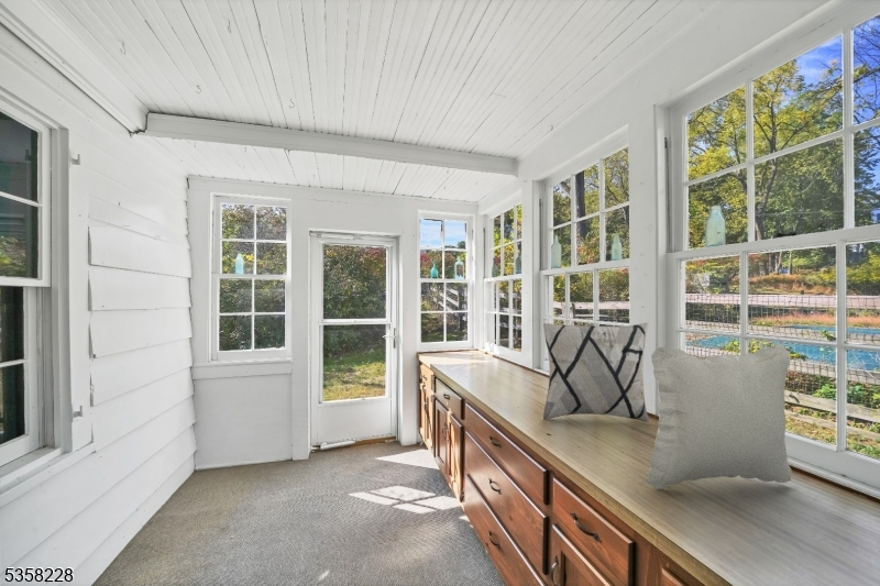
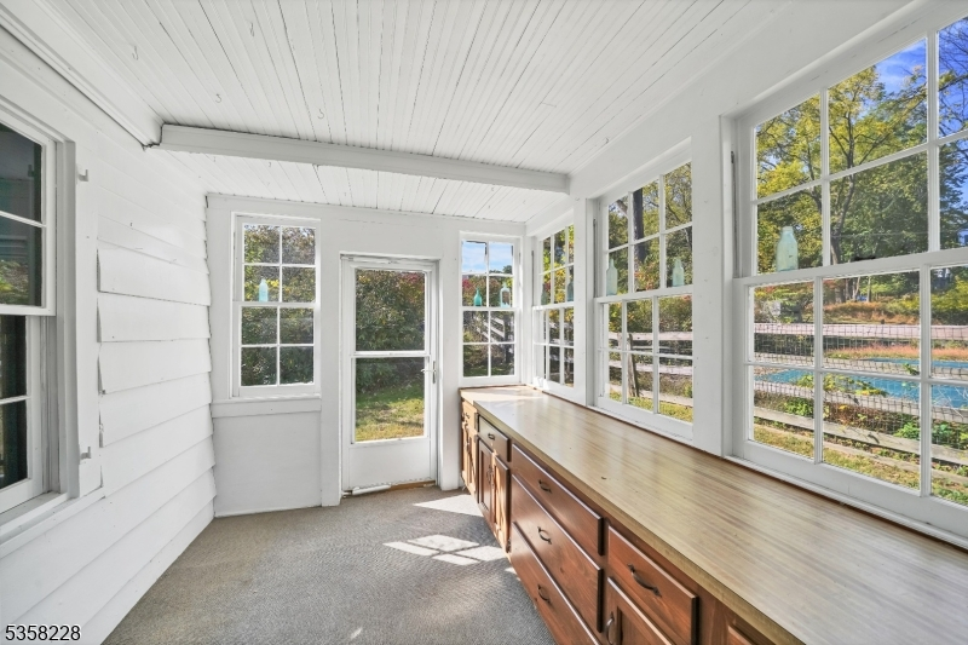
- decorative pillow [542,321,650,423]
- cushion [647,343,793,490]
